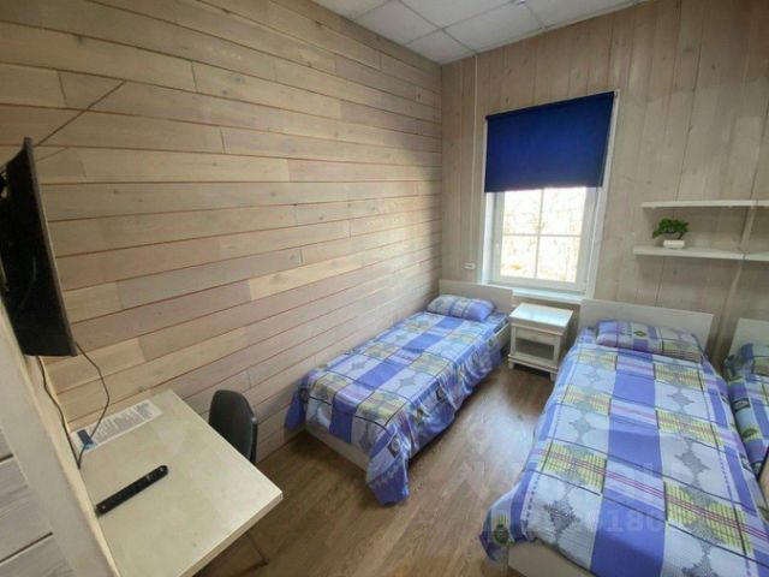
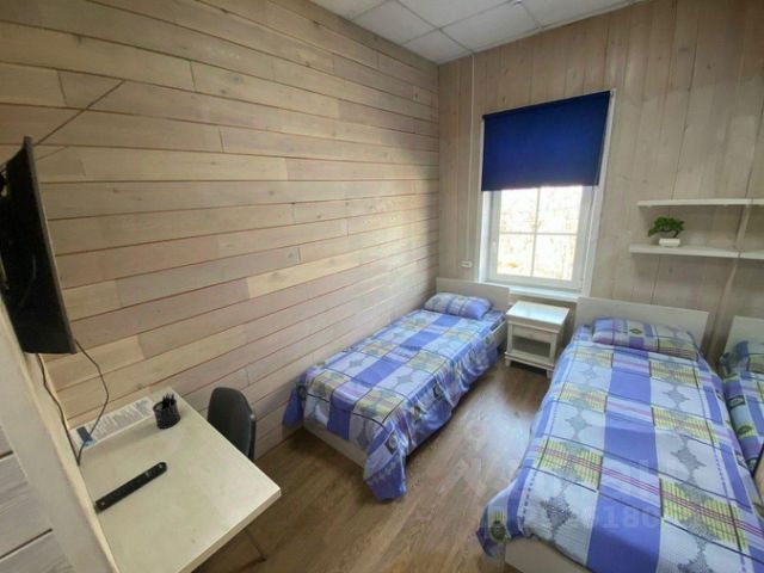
+ pen holder [152,392,181,430]
